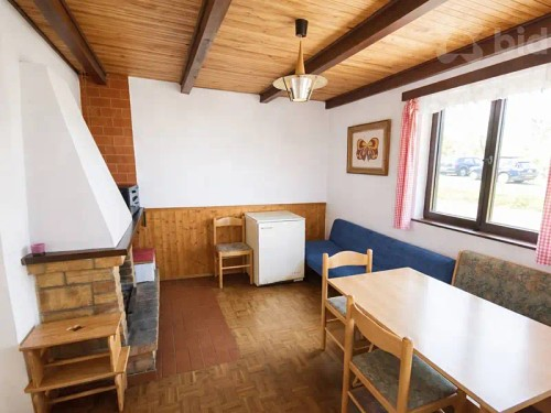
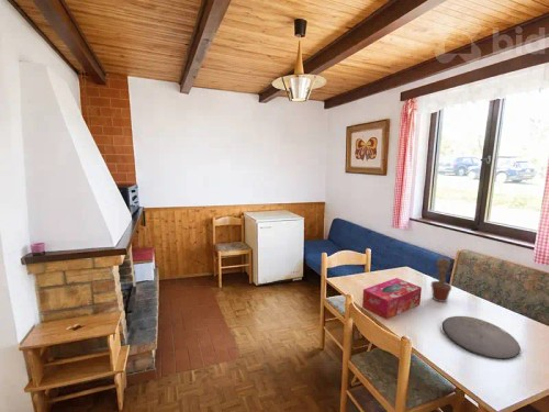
+ tissue box [361,277,423,321]
+ plate [441,315,522,360]
+ toy figurine [429,257,452,303]
